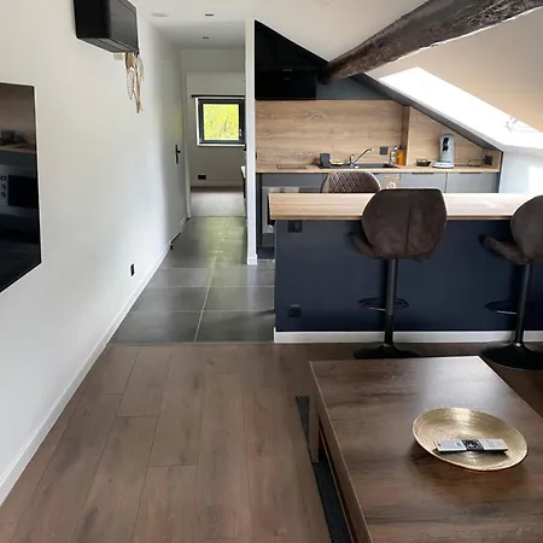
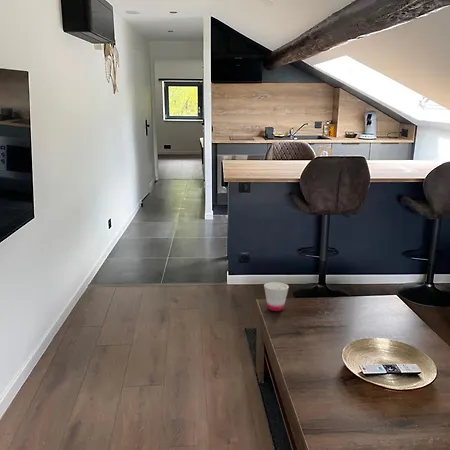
+ cup [263,281,290,312]
